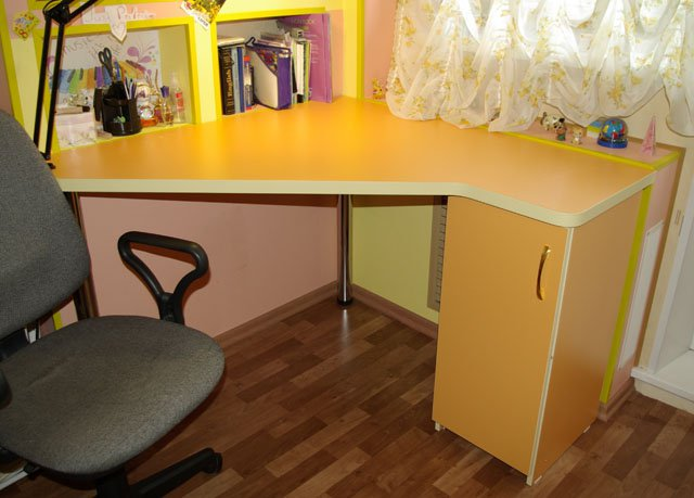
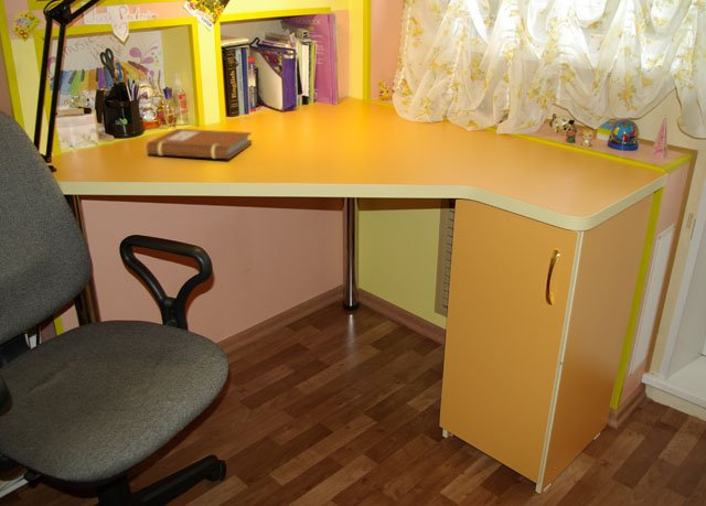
+ notebook [146,128,253,160]
